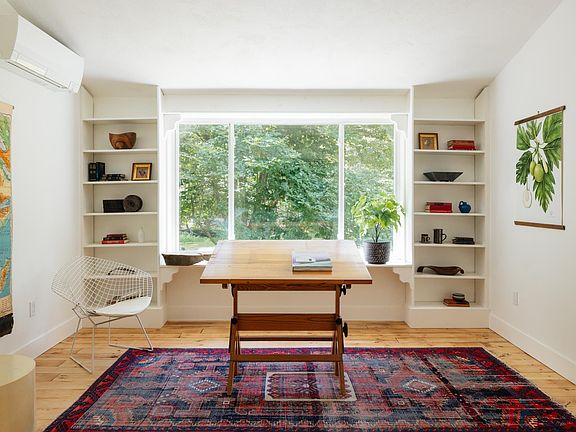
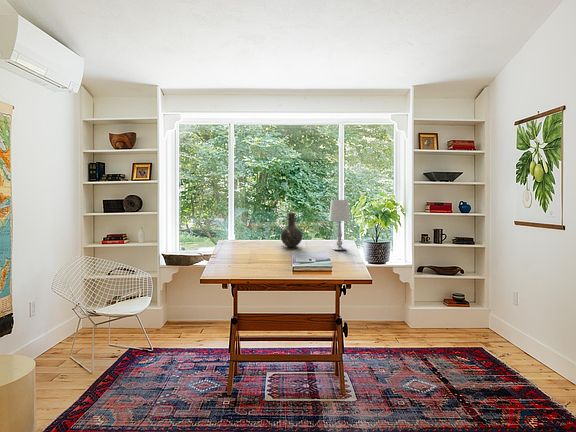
+ table lamp [328,199,351,251]
+ vase [280,212,303,248]
